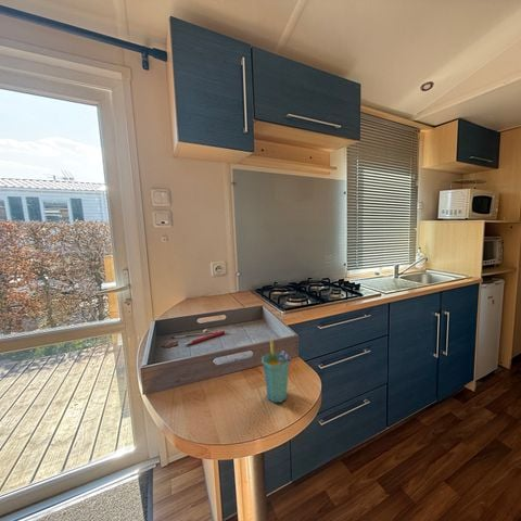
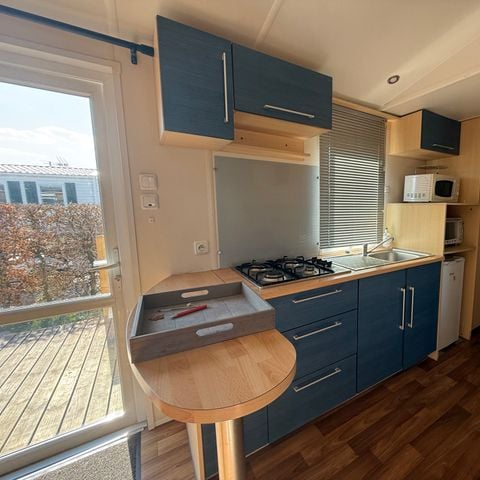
- cup [262,339,292,404]
